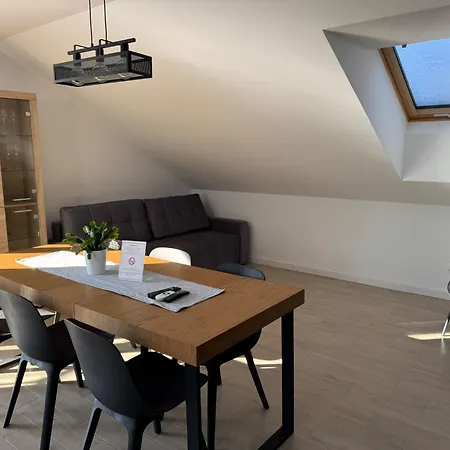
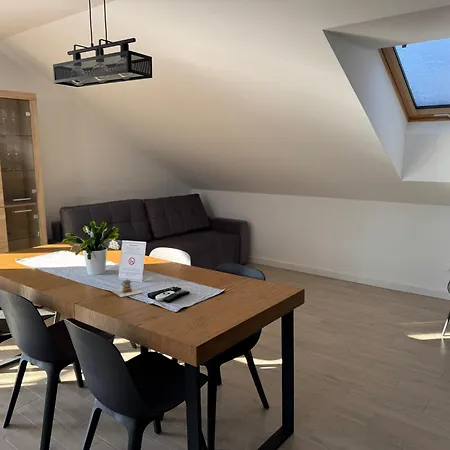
+ teapot [110,279,144,298]
